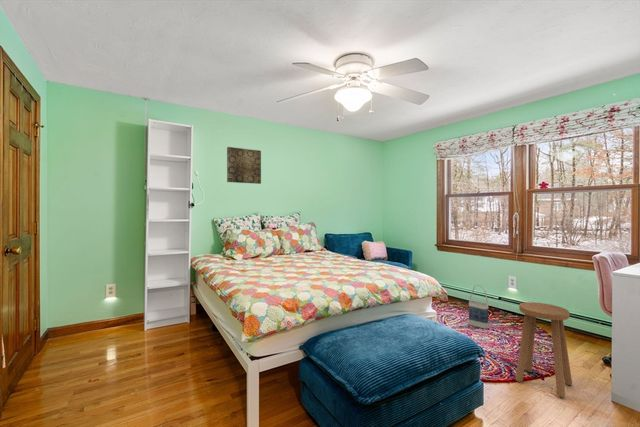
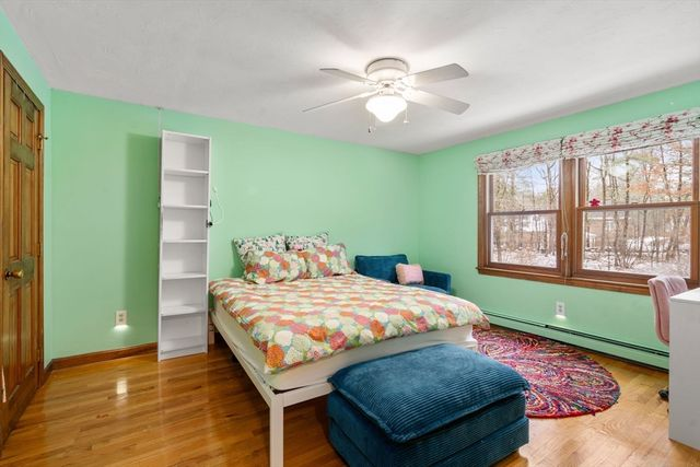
- bag [467,284,489,330]
- wall art [226,146,262,185]
- stool [515,301,573,399]
